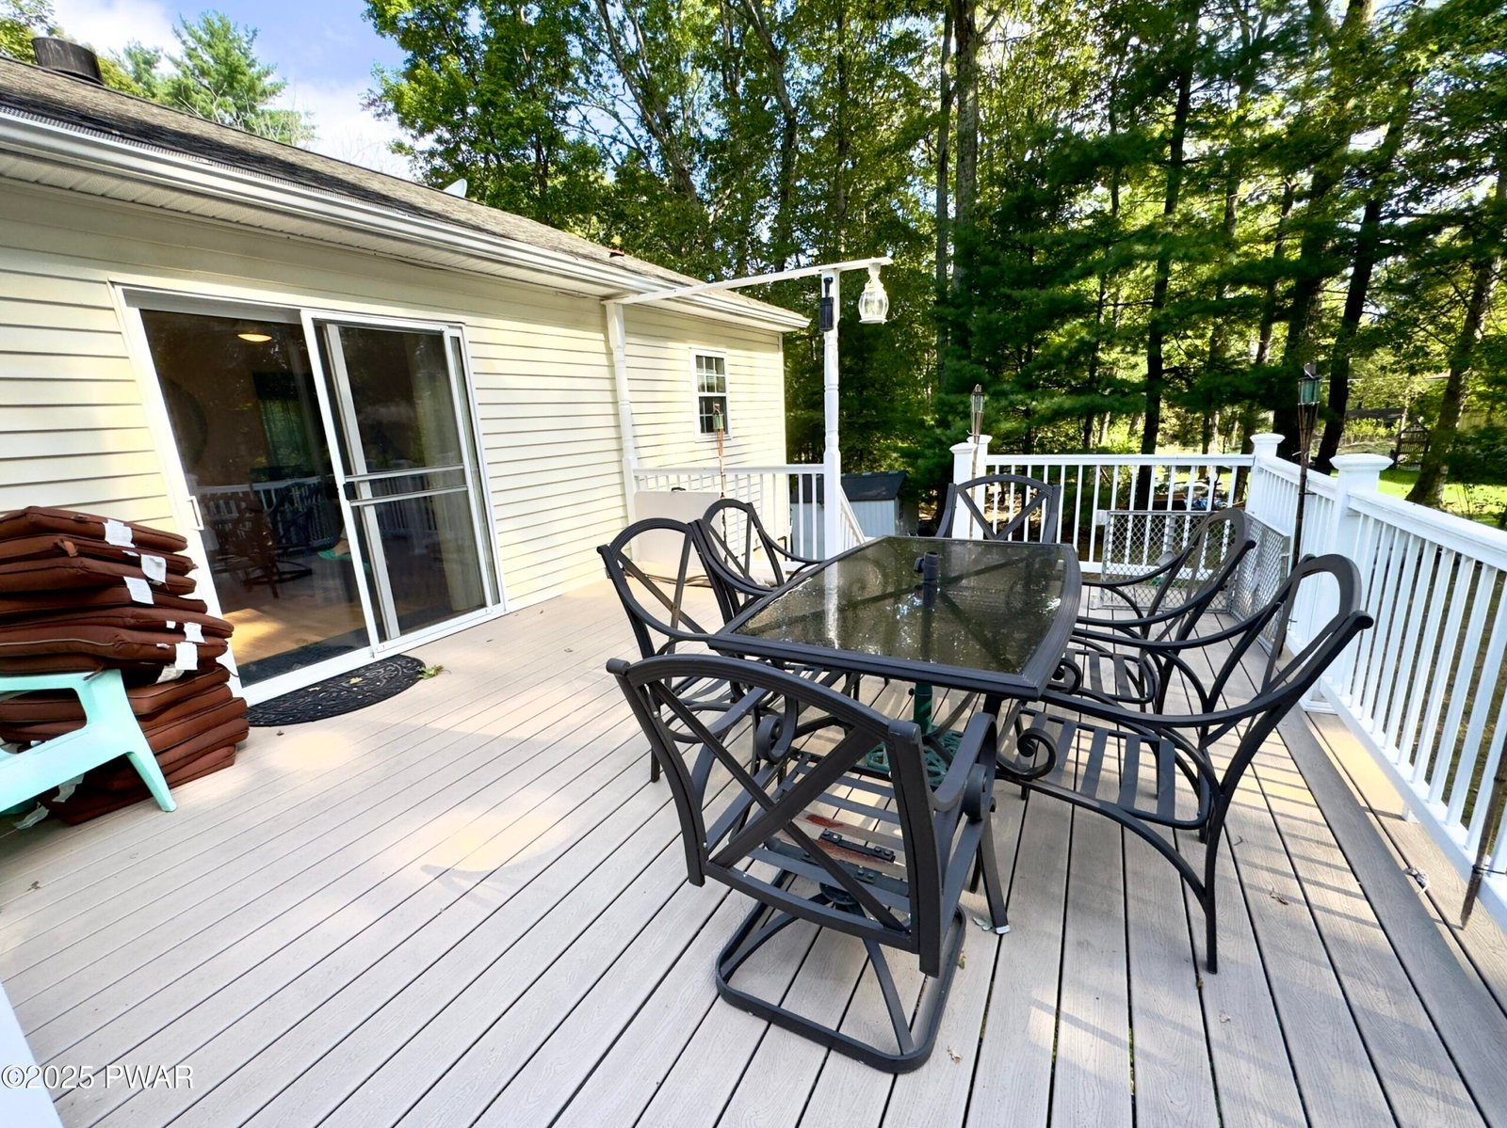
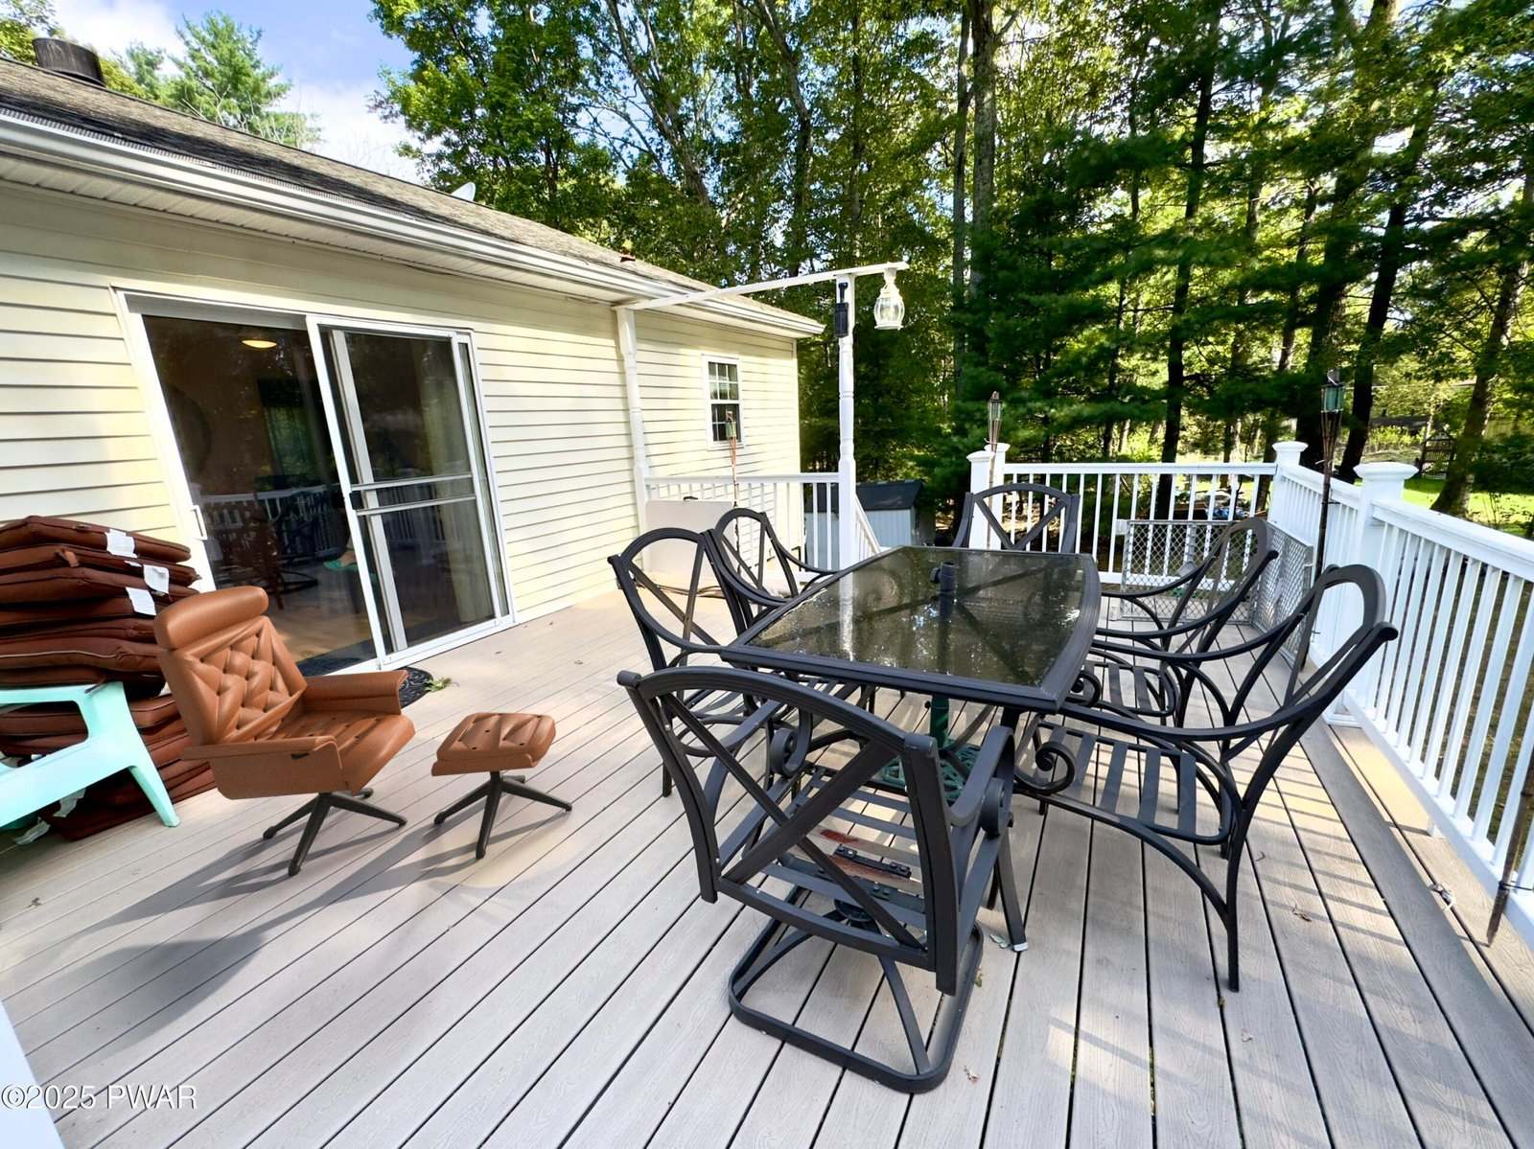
+ lounge chair [152,584,573,877]
